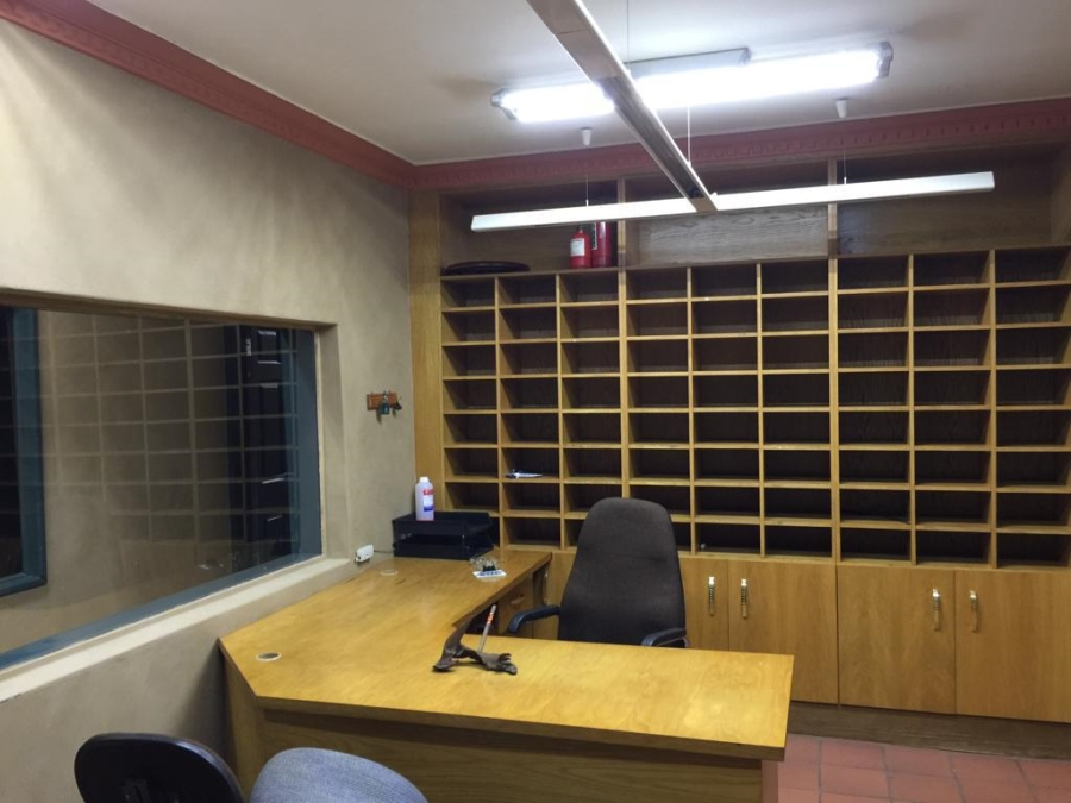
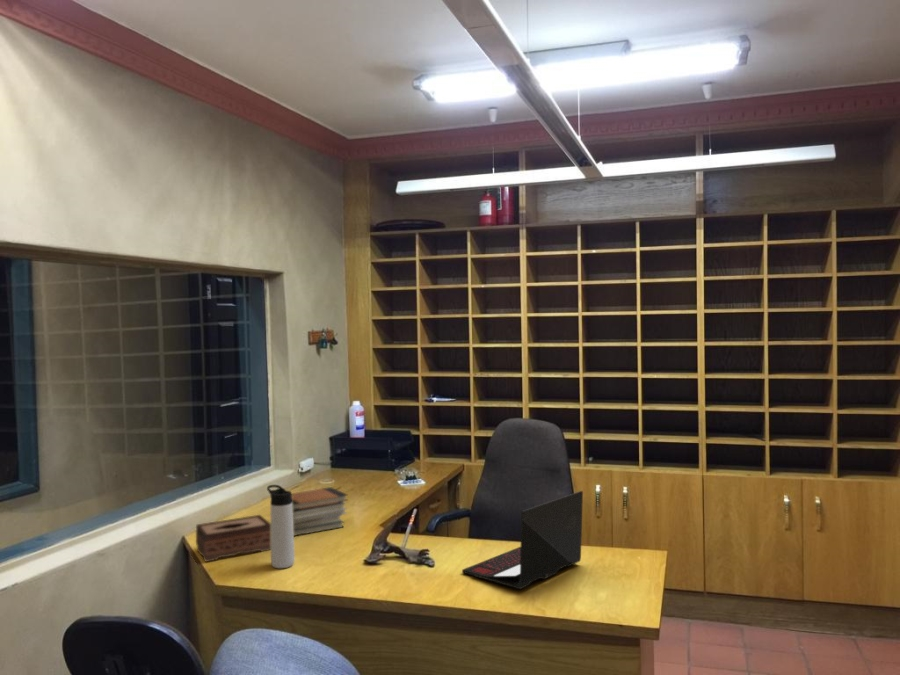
+ tissue box [195,514,271,563]
+ laptop [461,490,584,590]
+ thermos bottle [266,484,296,569]
+ book stack [291,486,349,537]
